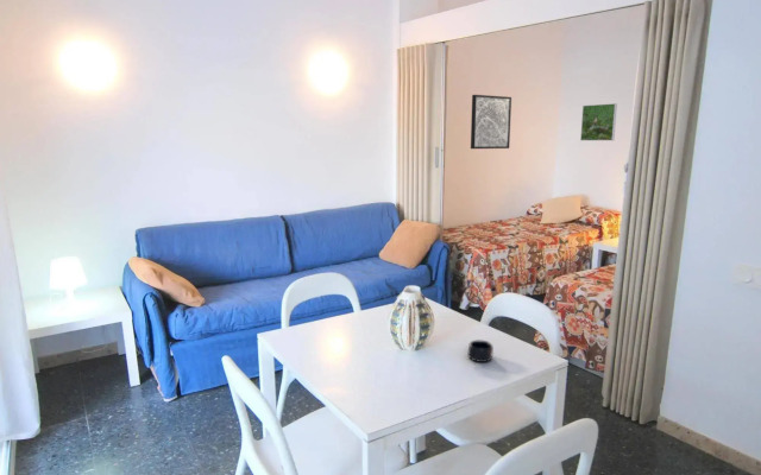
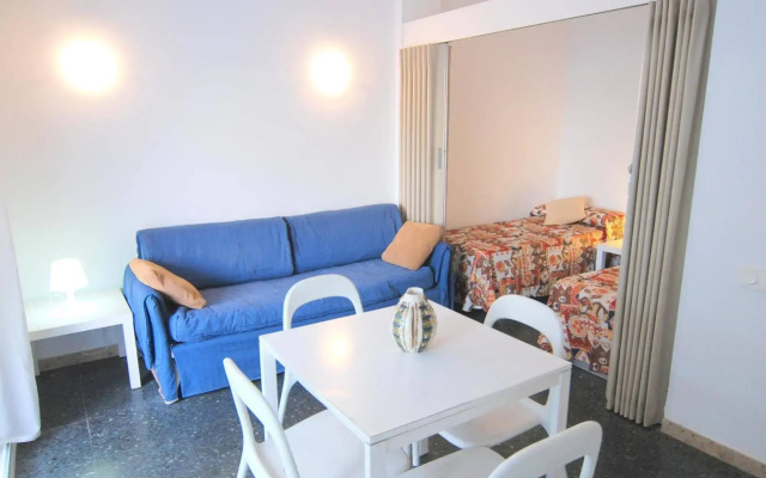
- mug [467,338,495,363]
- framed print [579,102,618,141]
- wall art [470,94,512,150]
